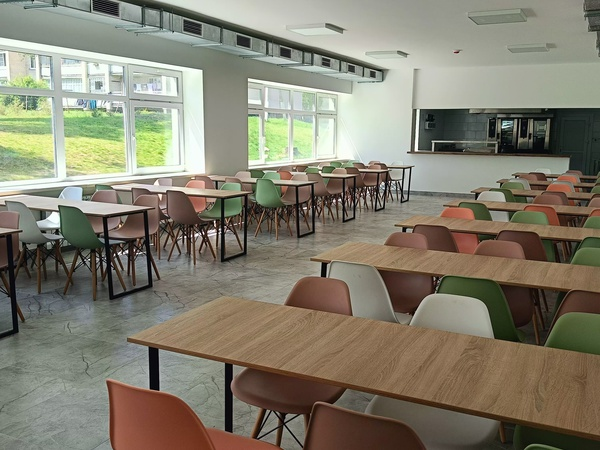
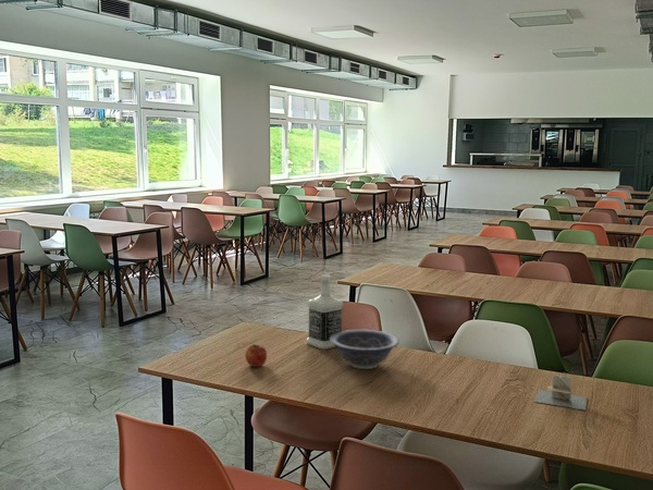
+ bottle [306,273,344,351]
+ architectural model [533,373,588,412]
+ decorative bowl [331,329,401,370]
+ apple [244,343,268,368]
